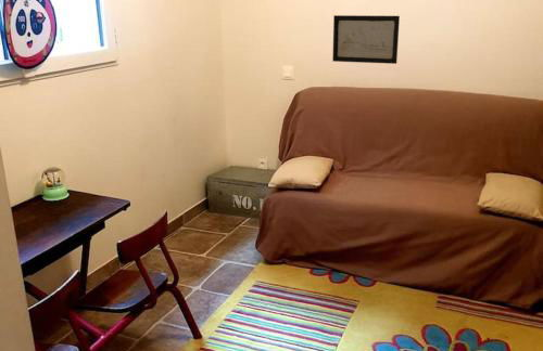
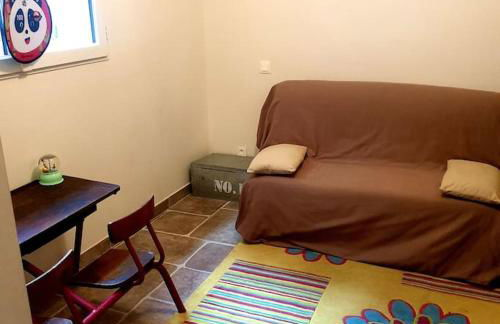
- wall art [331,14,401,65]
